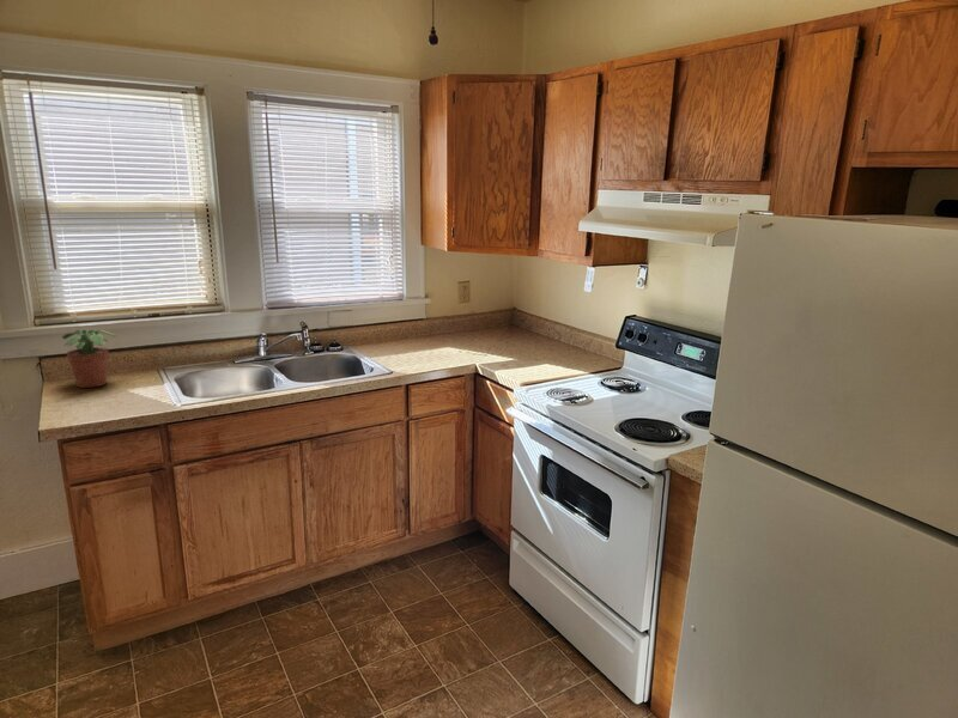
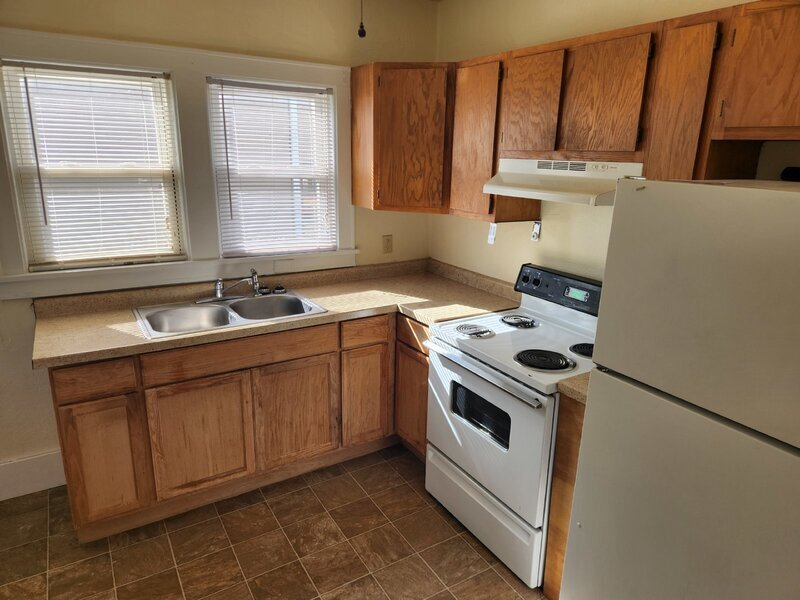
- potted plant [61,329,117,389]
